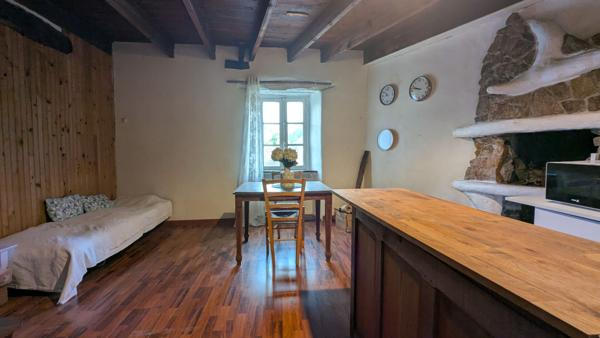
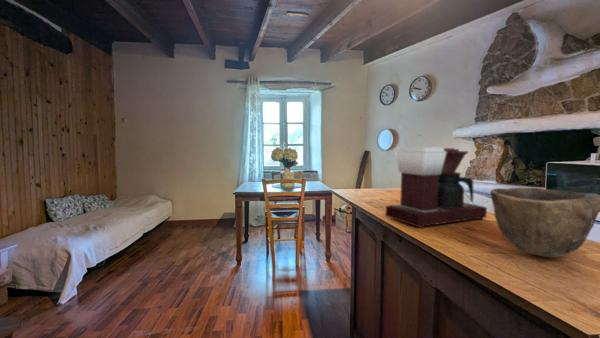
+ coffee maker [384,146,488,229]
+ bowl [489,187,600,258]
